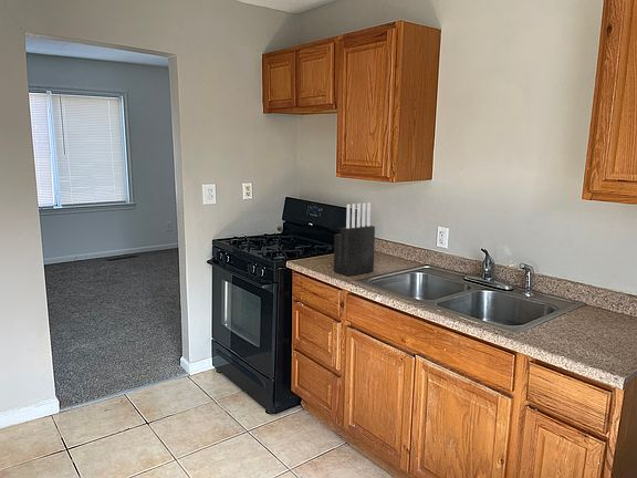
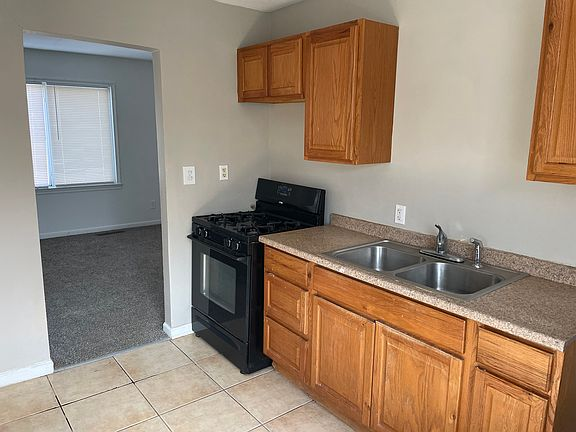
- knife block [333,201,376,277]
